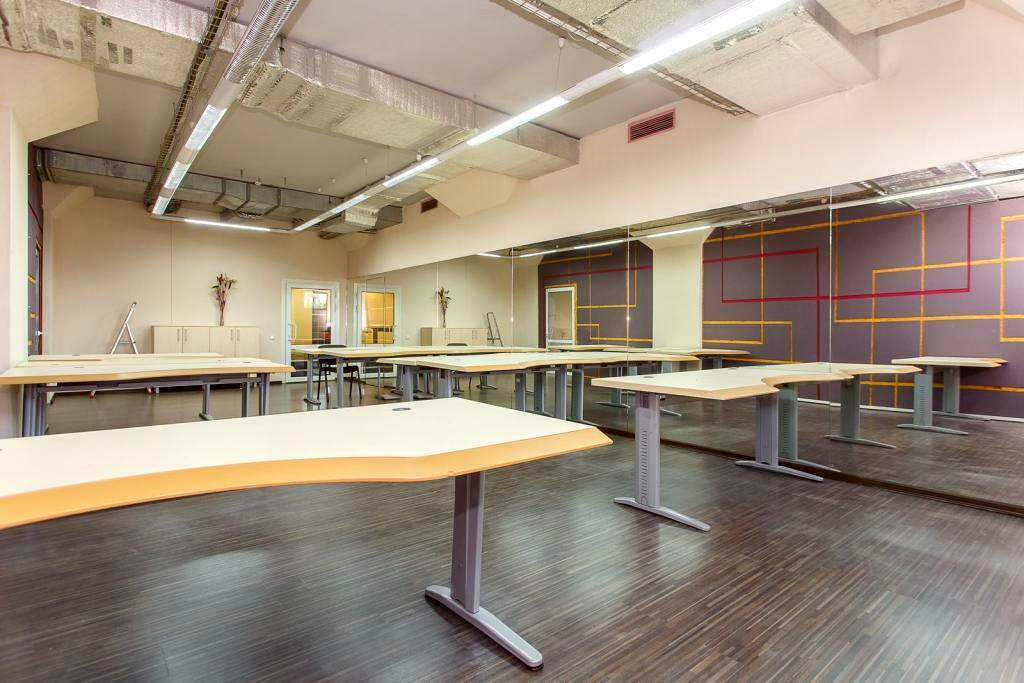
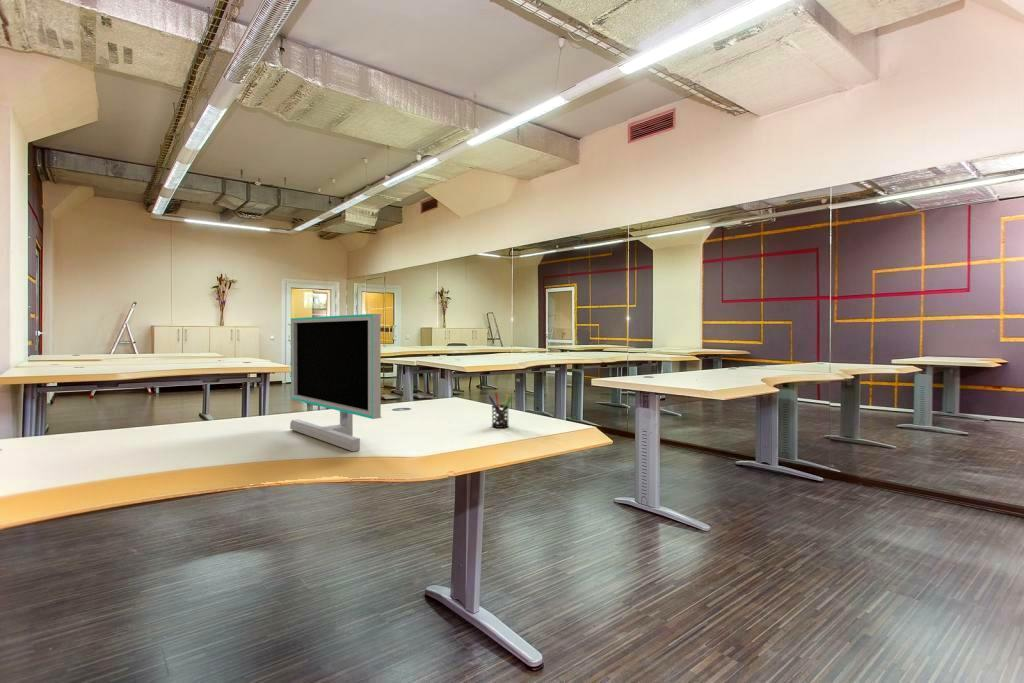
+ monitor [289,313,383,452]
+ pen holder [487,391,513,429]
